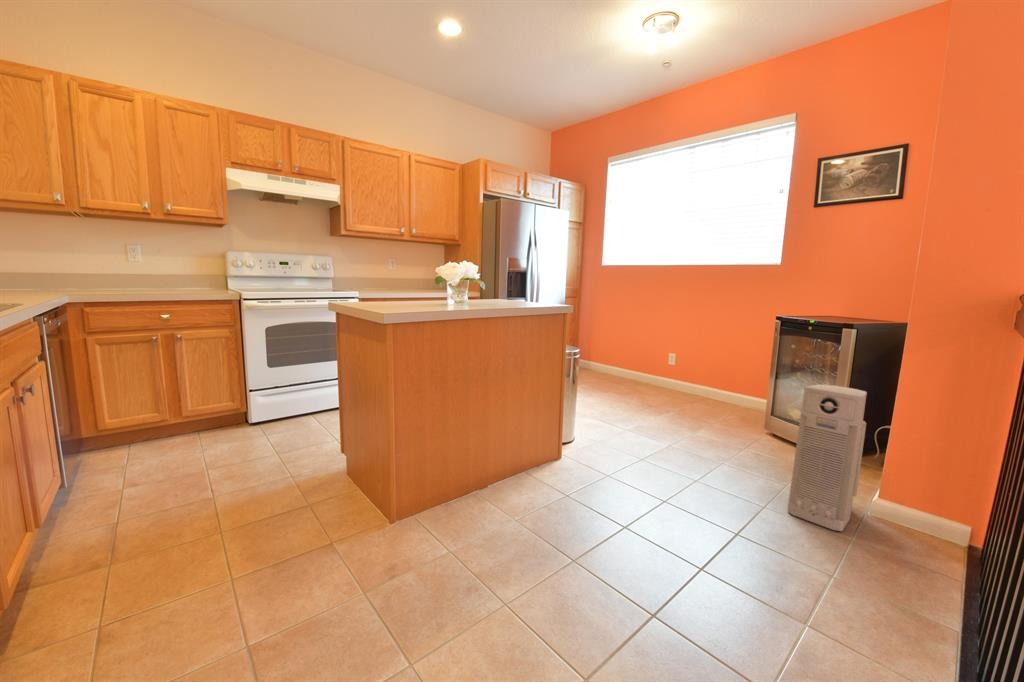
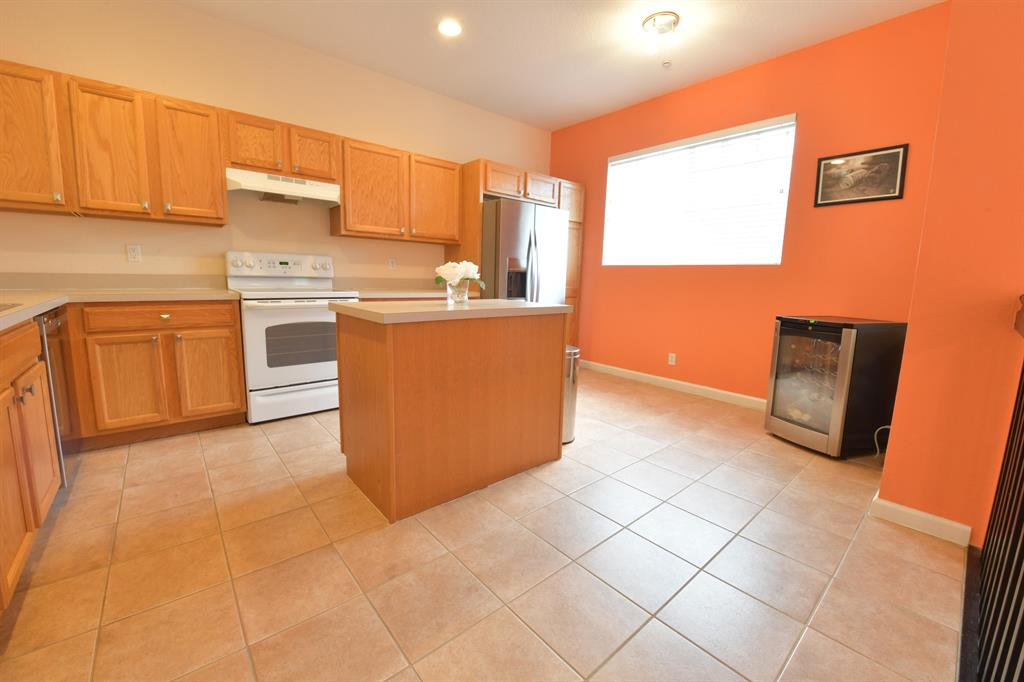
- air purifier [786,384,868,532]
